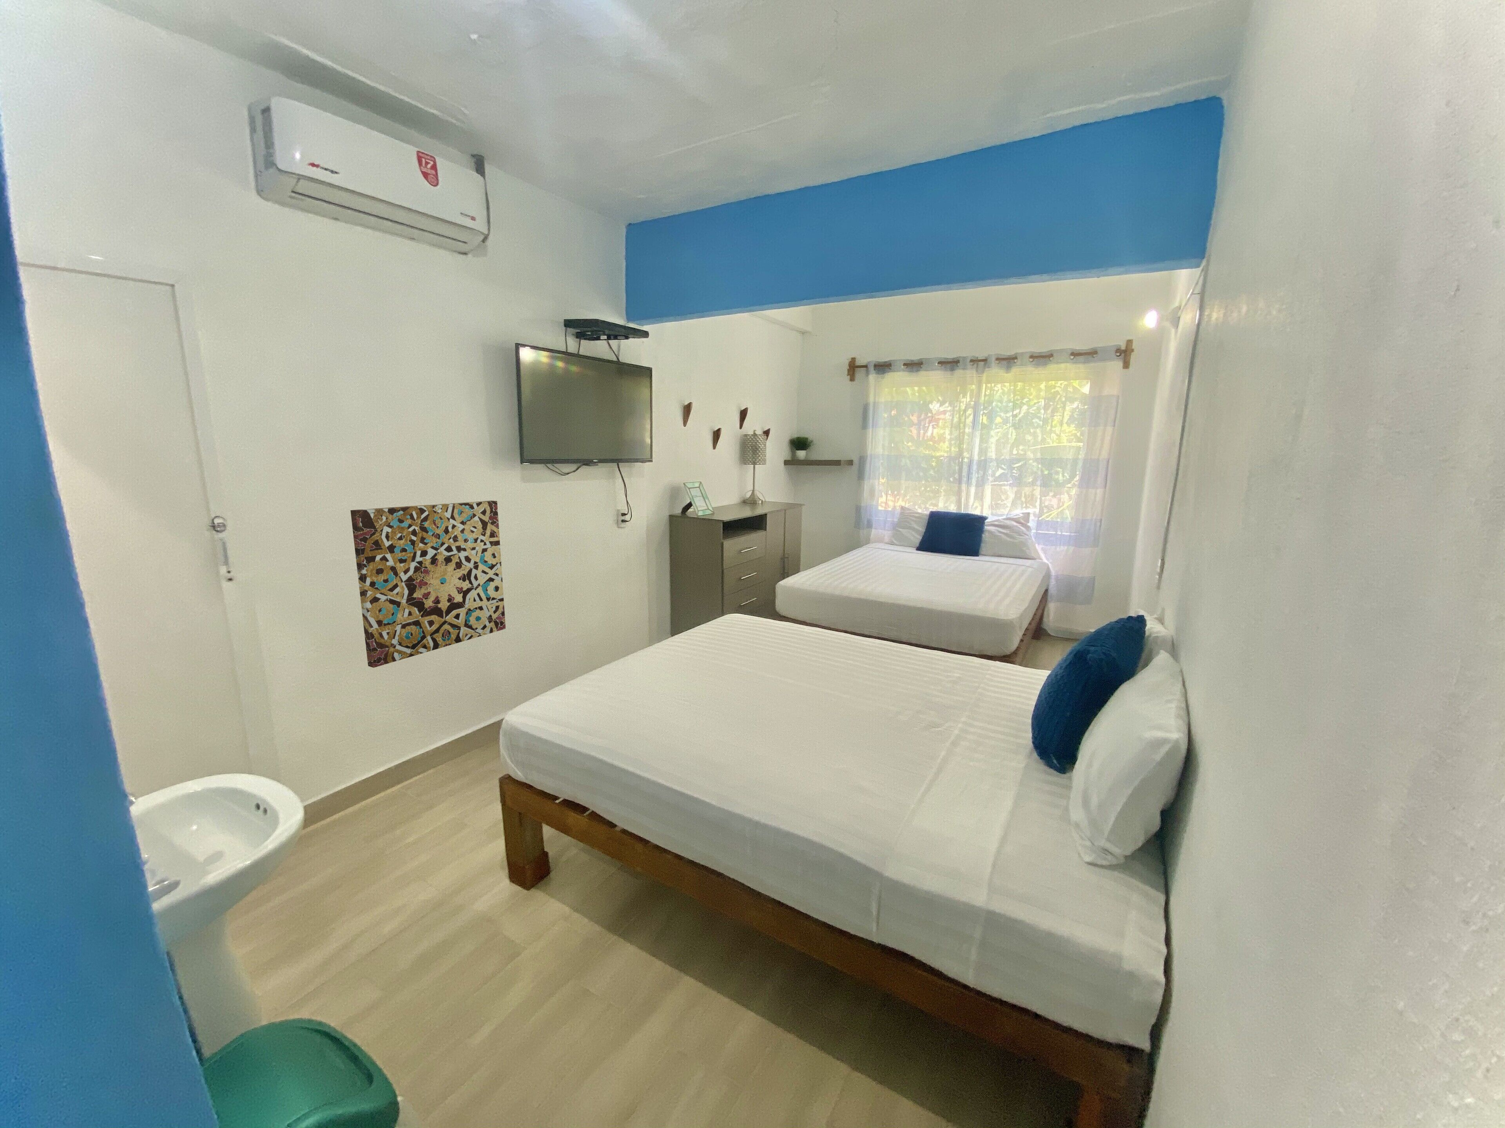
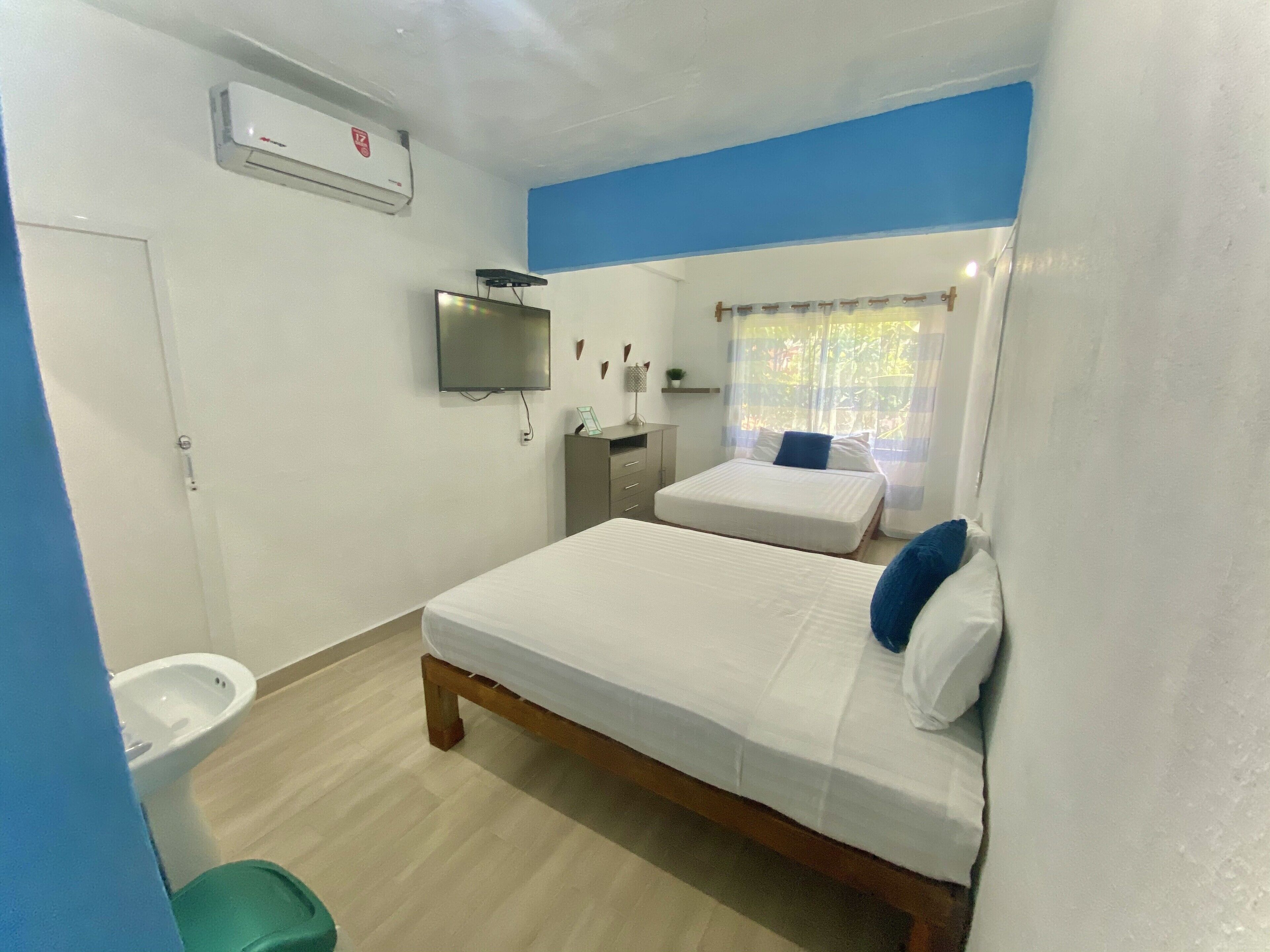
- wall art [350,500,506,668]
